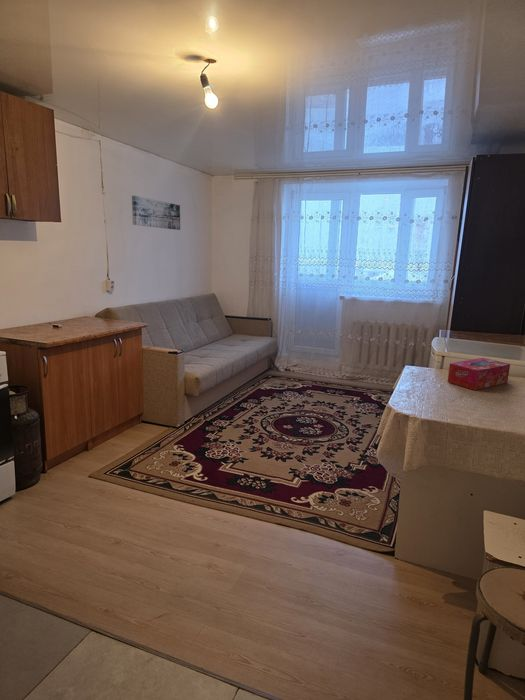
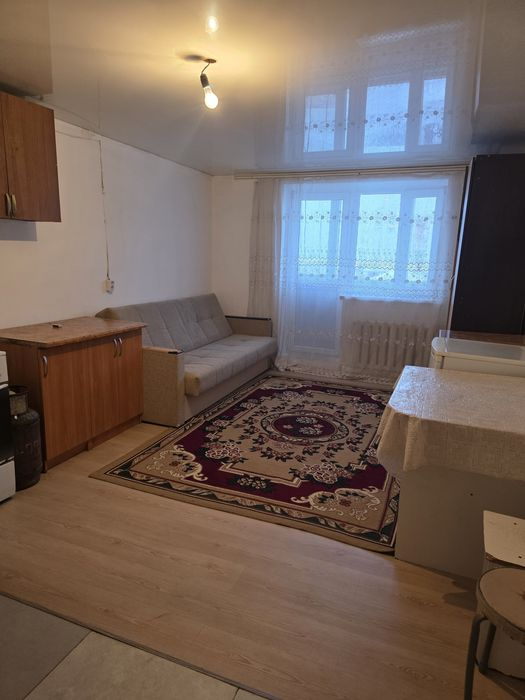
- tissue box [447,357,511,391]
- wall art [131,195,181,231]
